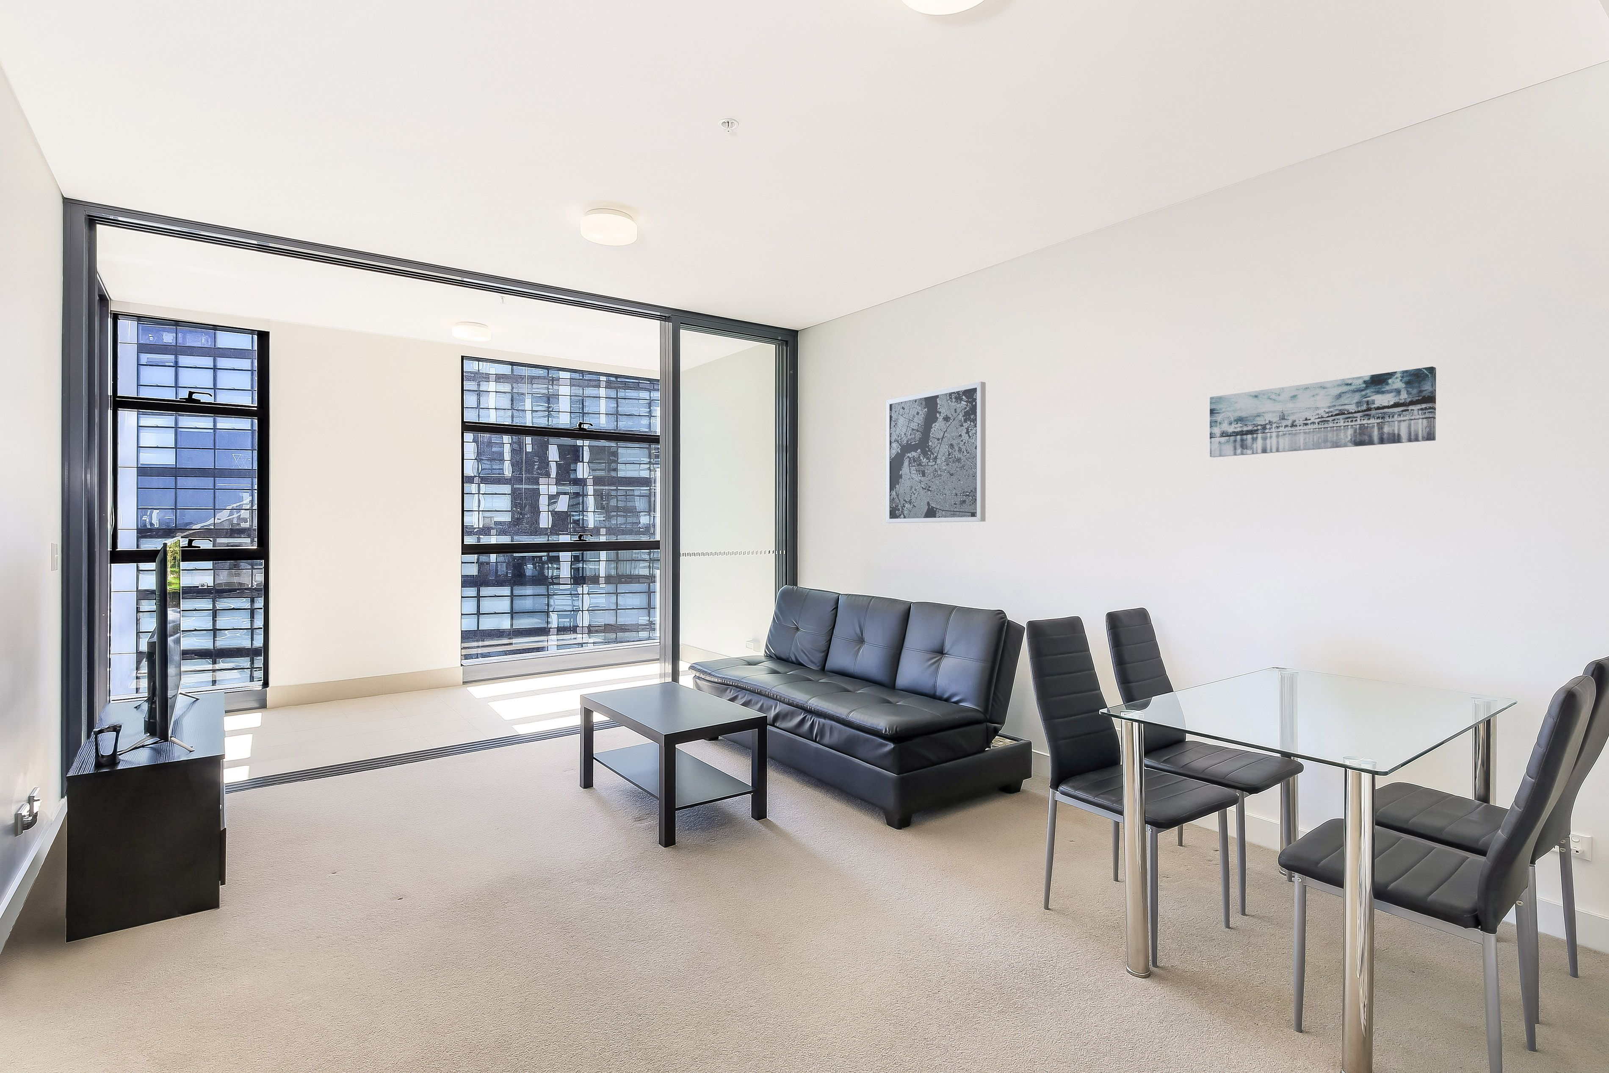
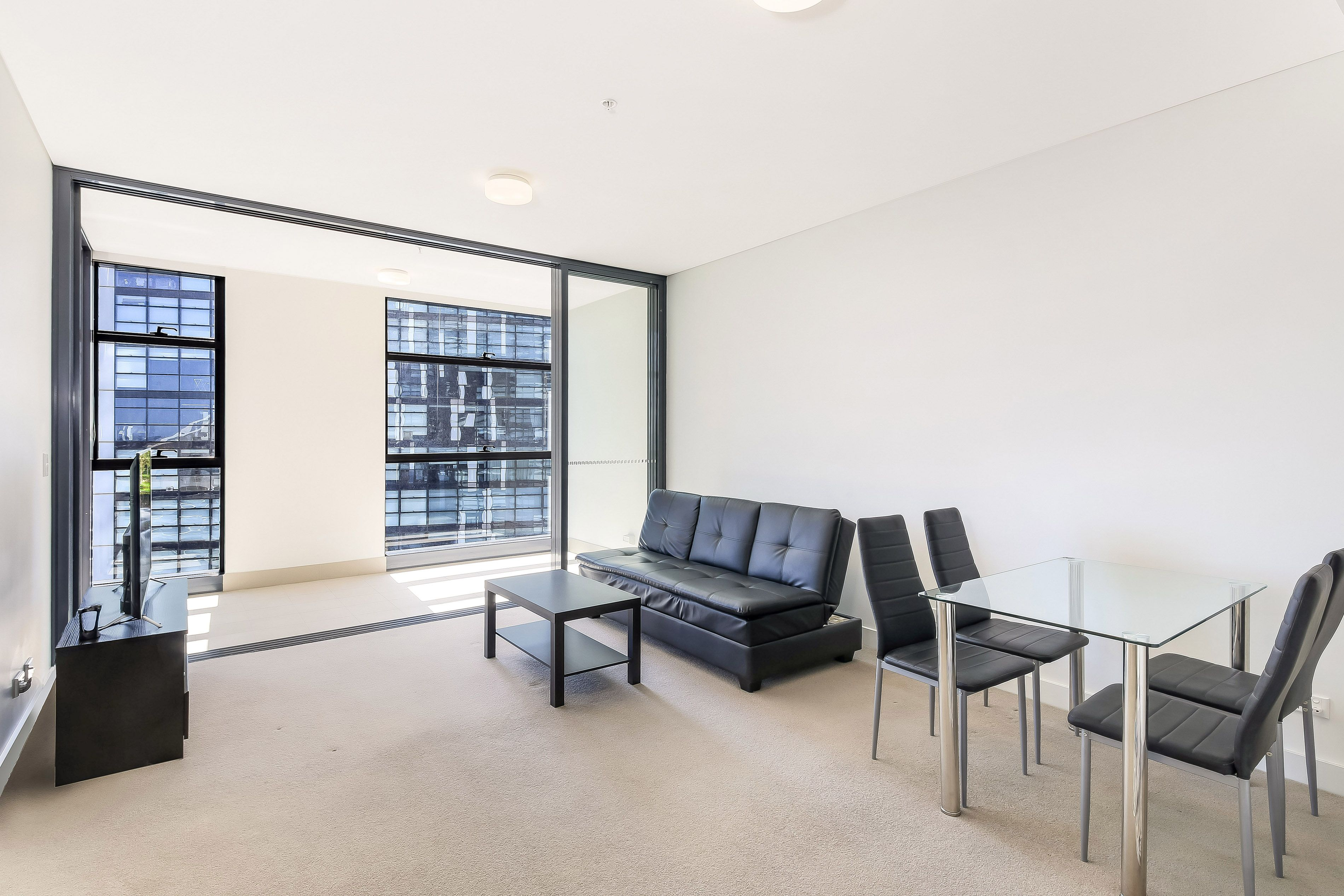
- wall art [886,381,986,523]
- wall art [1209,366,1437,457]
